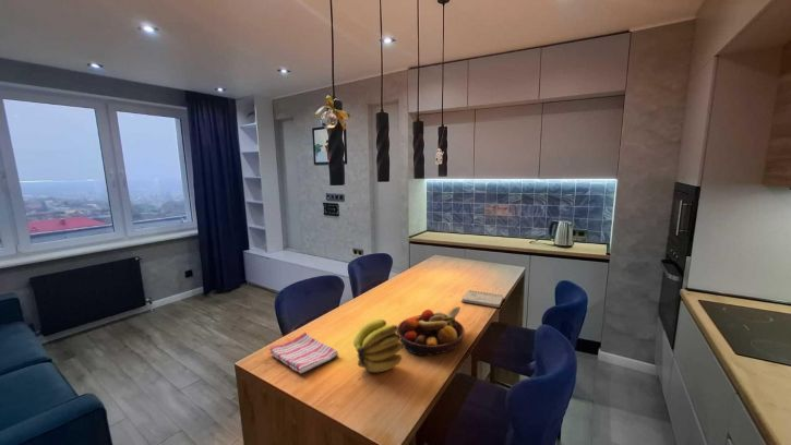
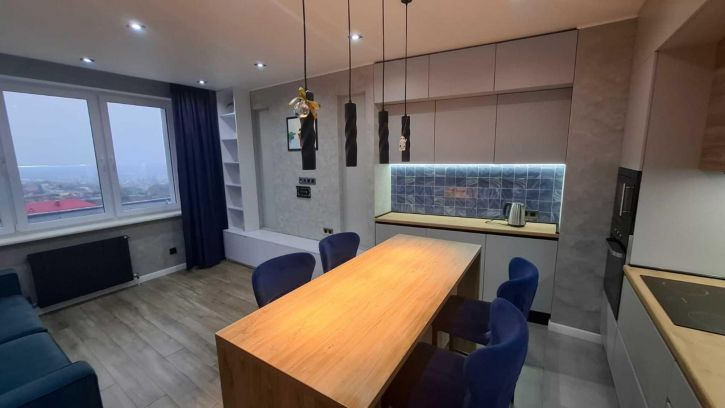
- dish towel [268,332,339,374]
- notebook [460,289,504,309]
- banana [352,318,404,373]
- fruit bowl [396,305,466,357]
